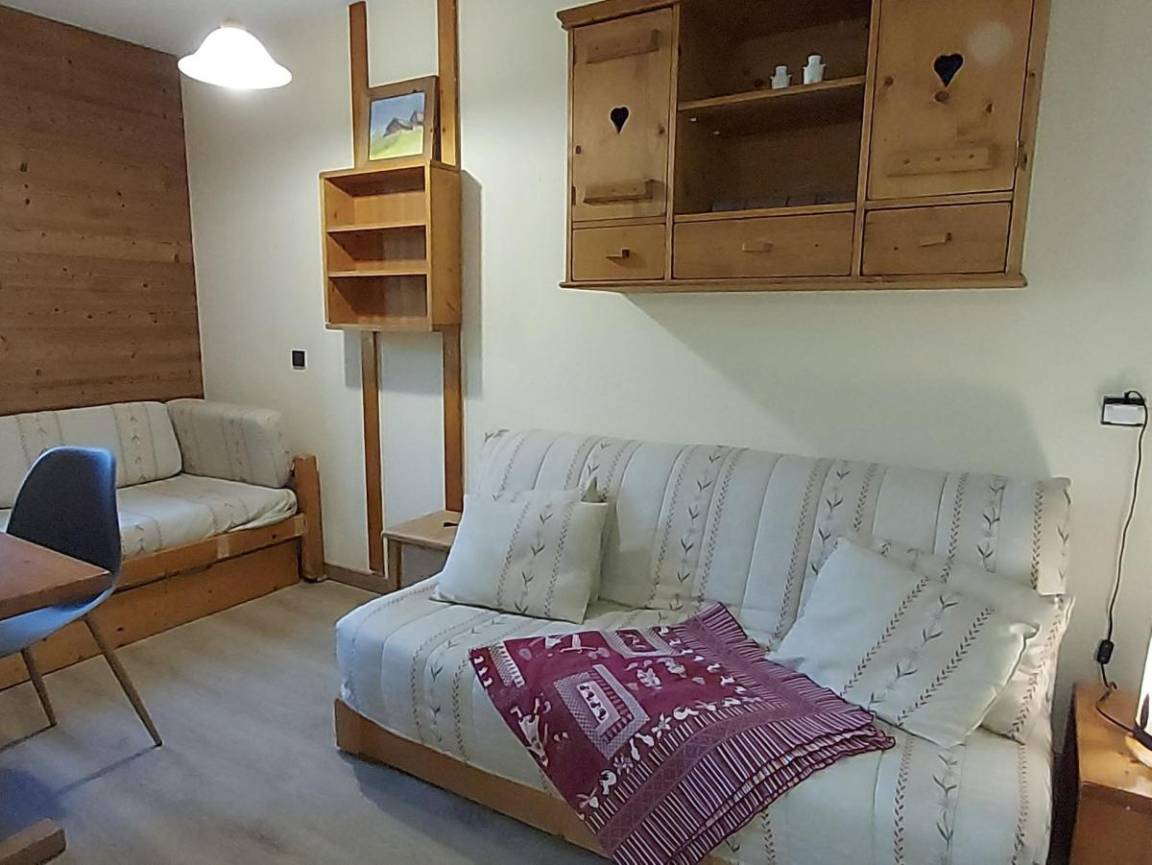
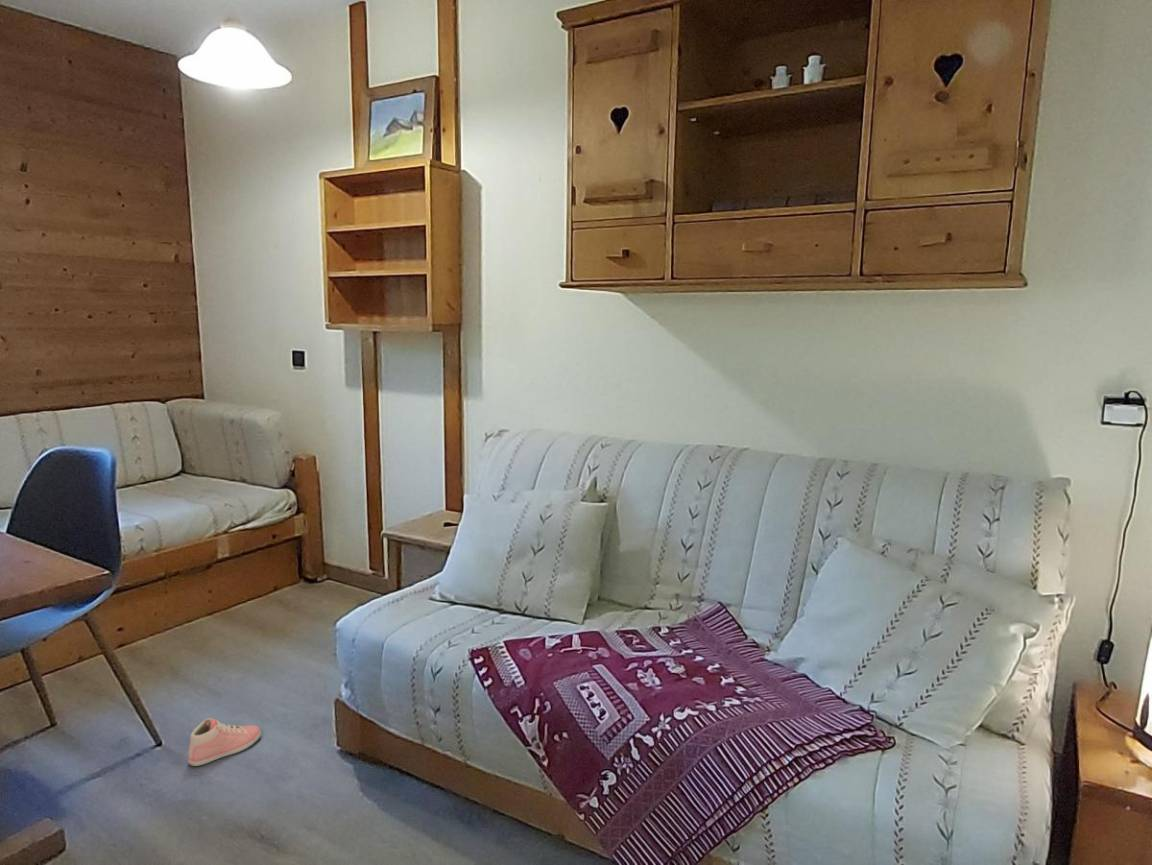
+ sneaker [187,717,262,767]
